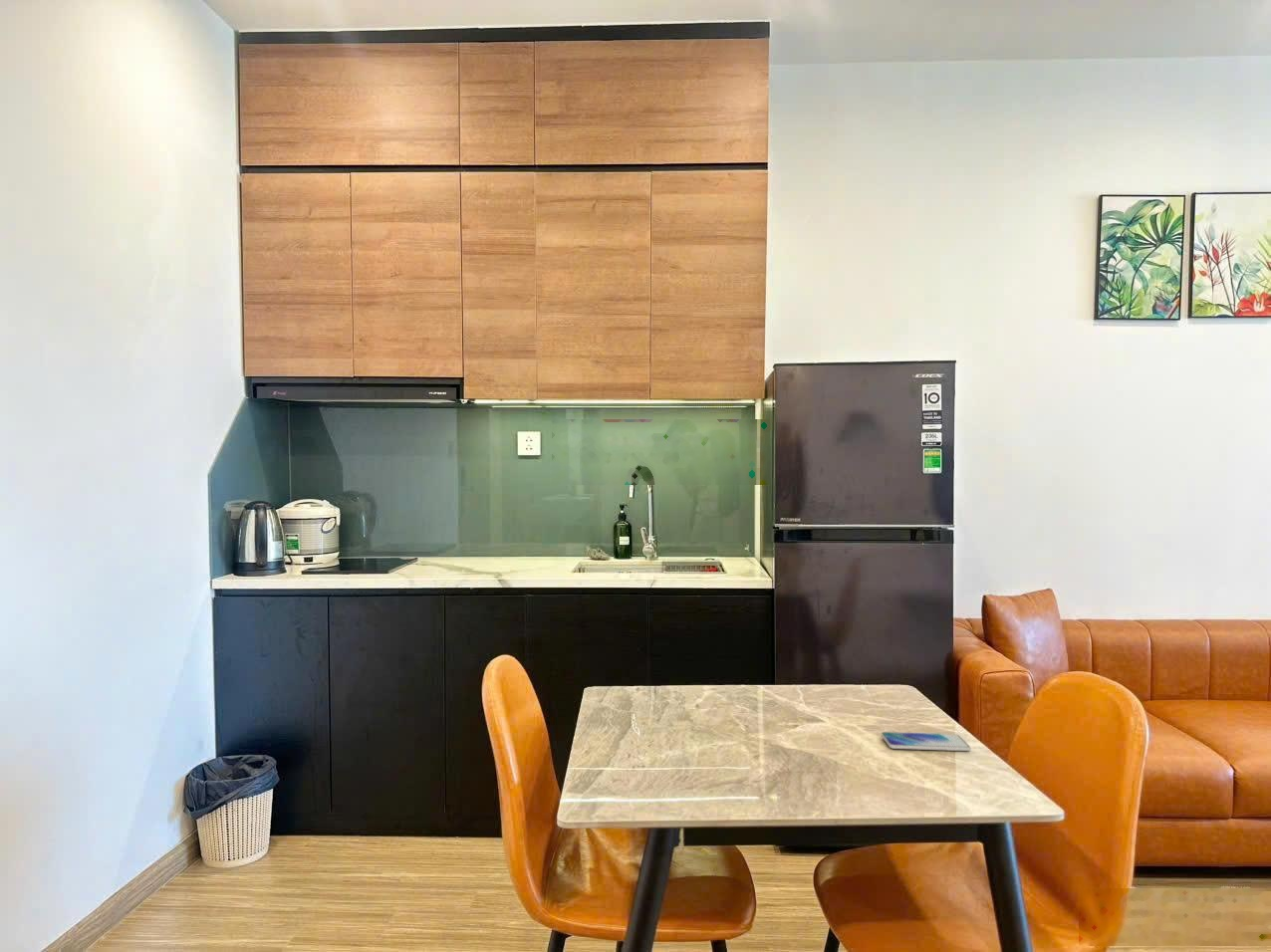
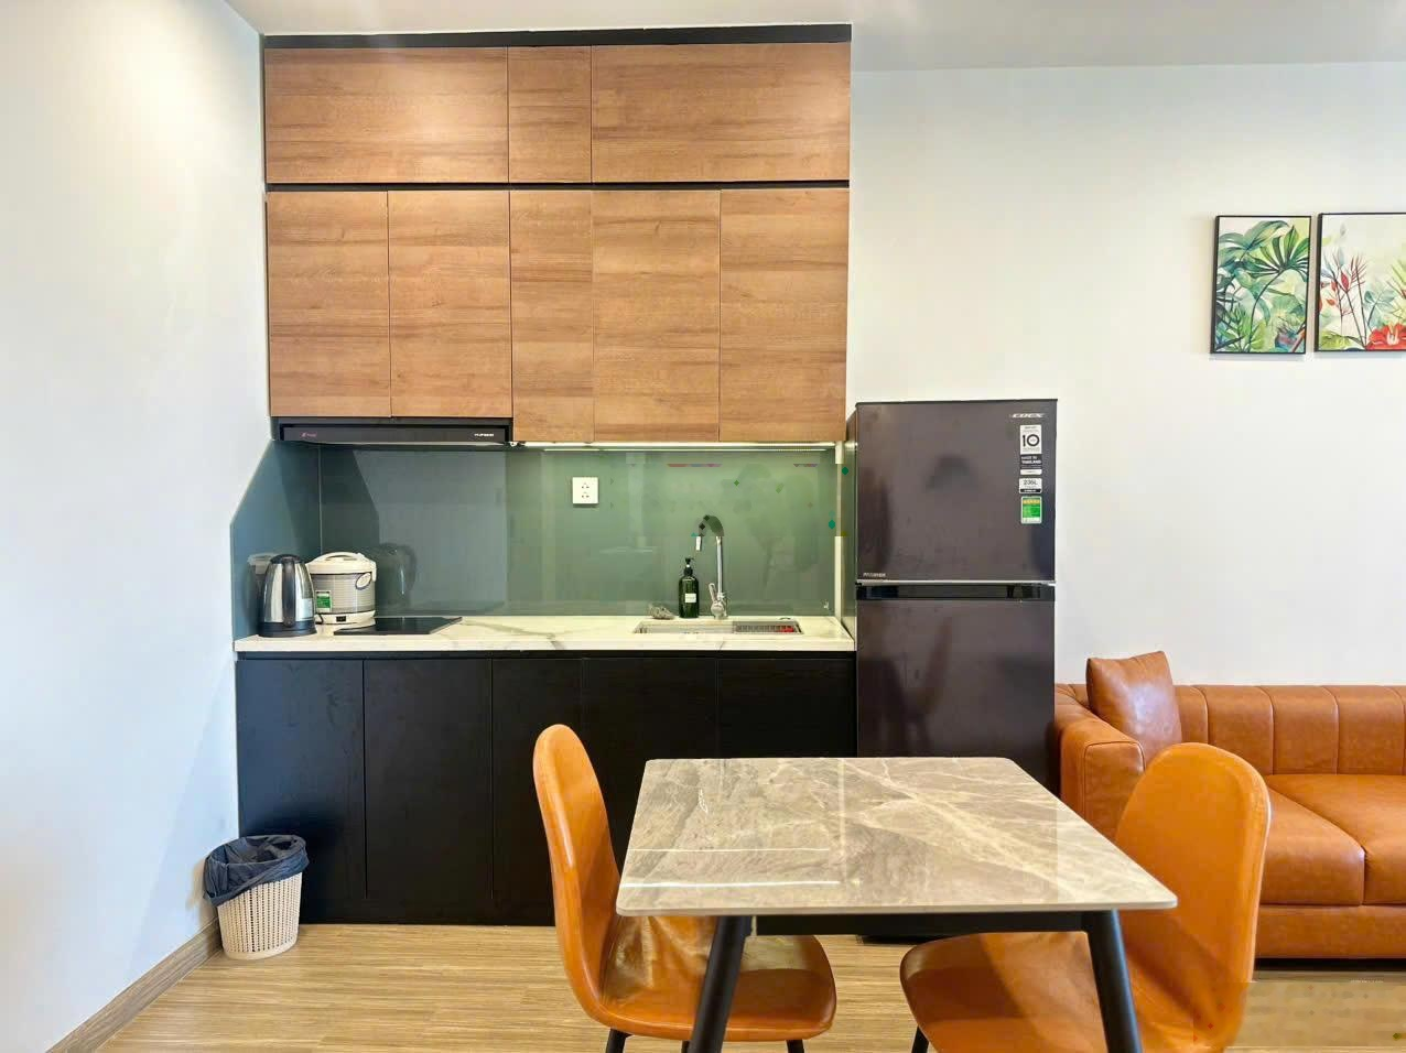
- smartphone [881,731,971,752]
